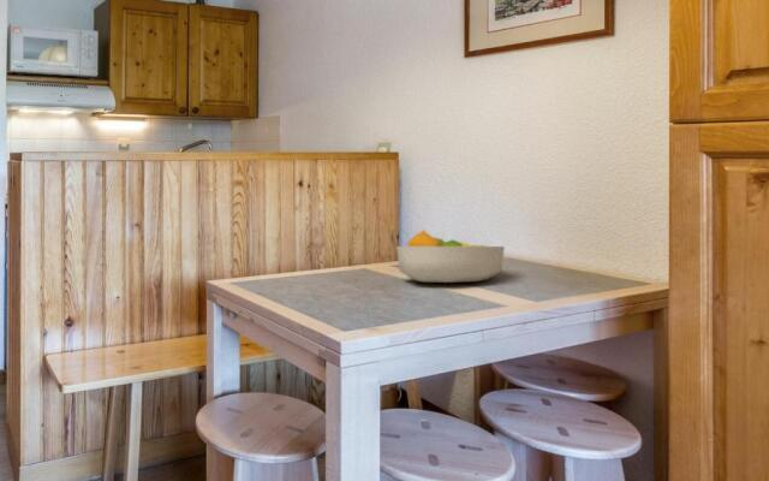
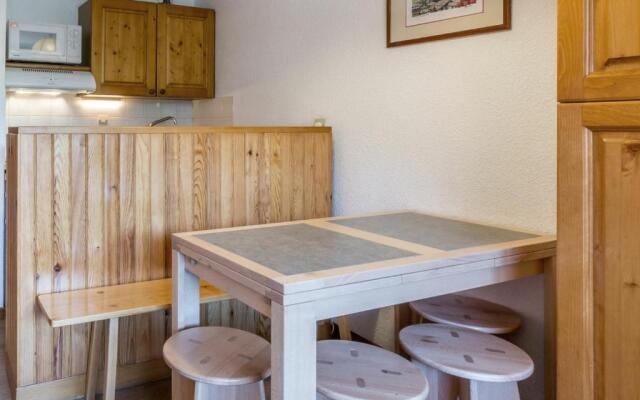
- fruit bowl [395,228,506,284]
